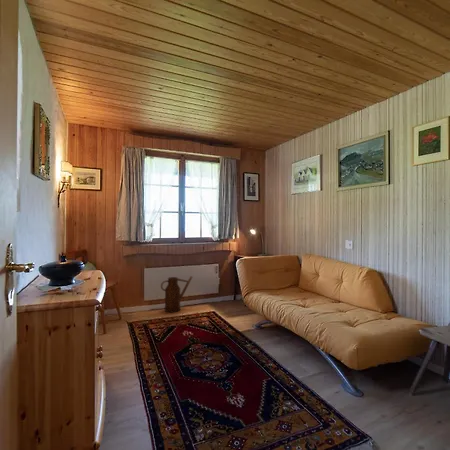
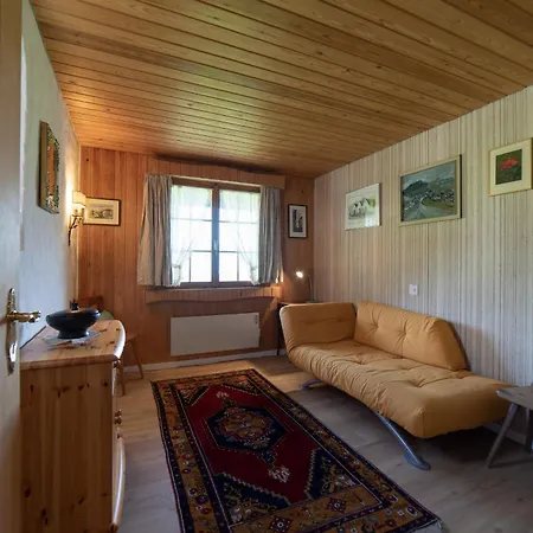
- watering can [160,275,193,313]
